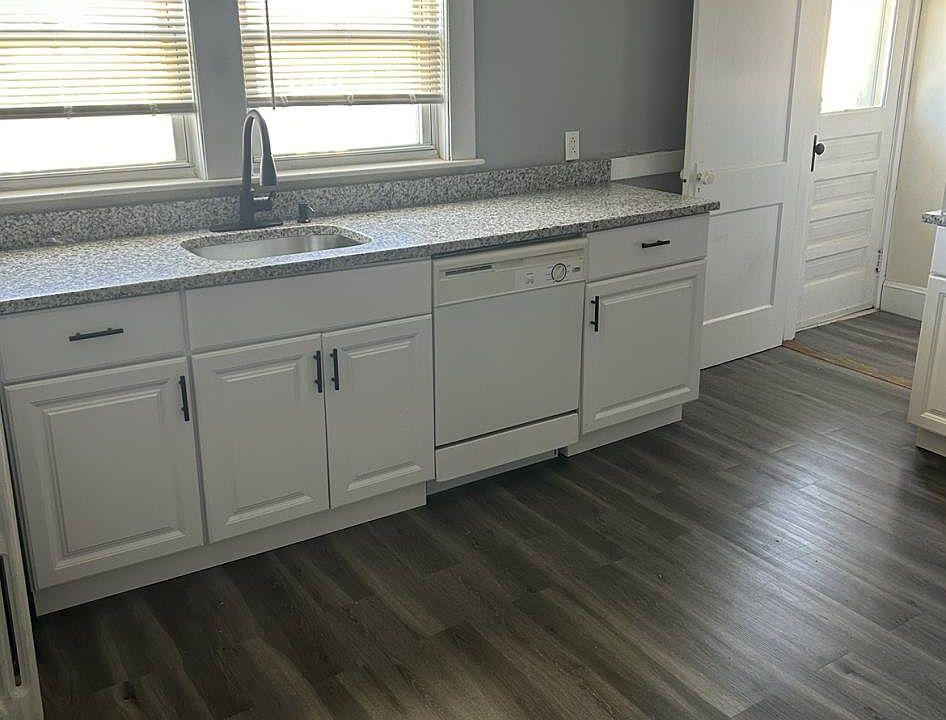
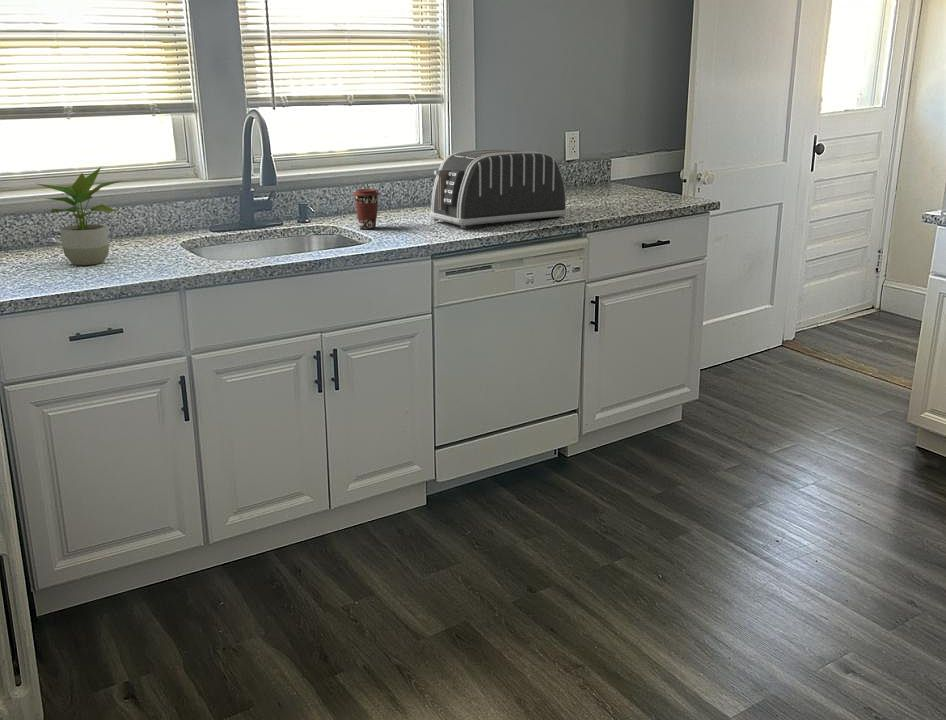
+ coffee cup [352,188,380,230]
+ potted plant [33,166,124,266]
+ toaster [429,148,568,229]
